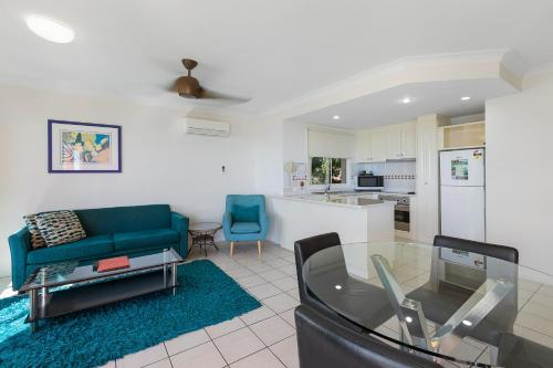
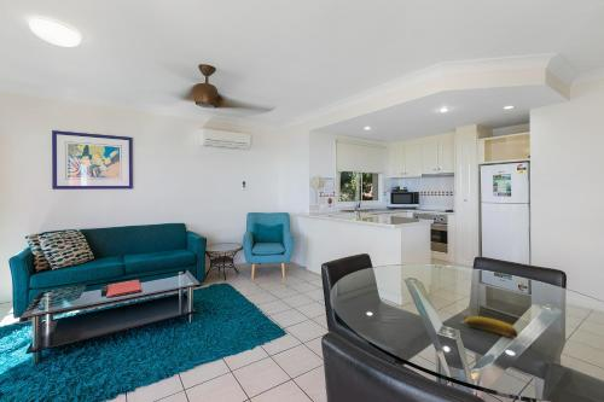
+ banana [460,315,518,339]
